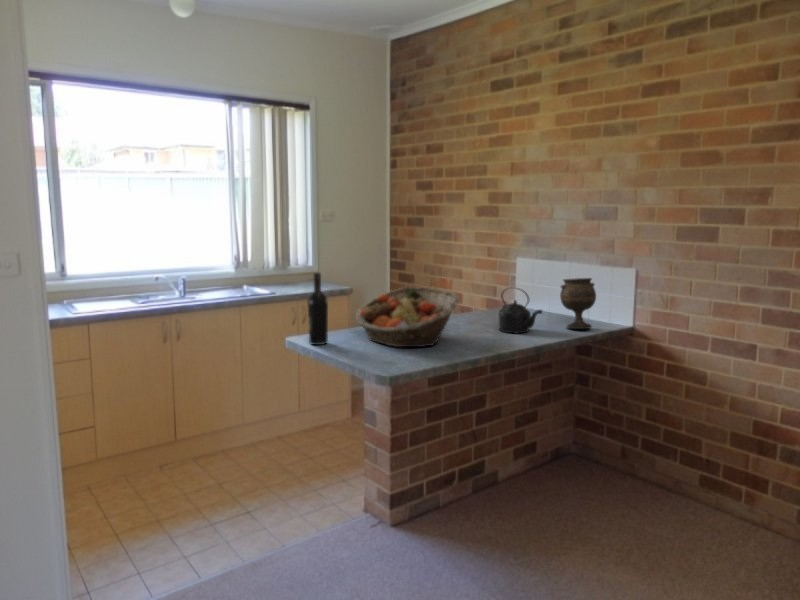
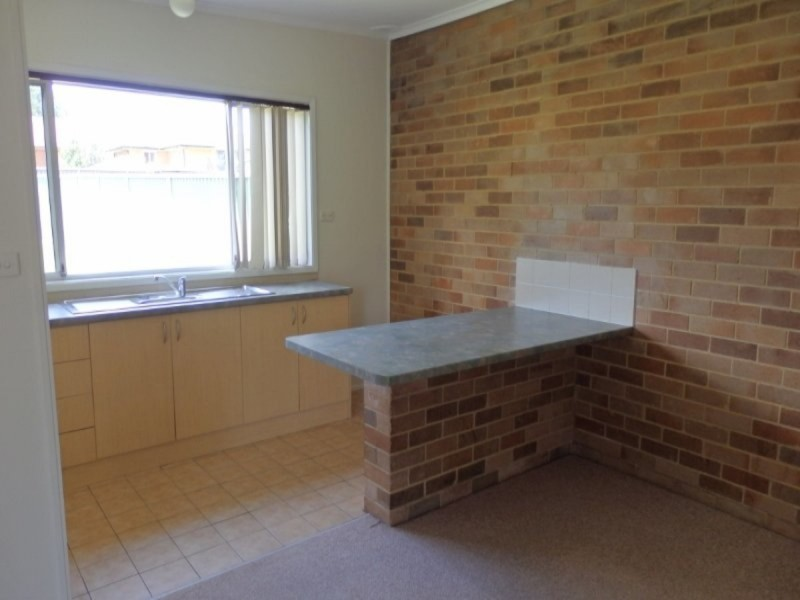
- kettle [497,286,544,334]
- goblet [559,277,597,330]
- fruit basket [355,286,460,348]
- wine bottle [306,272,329,346]
